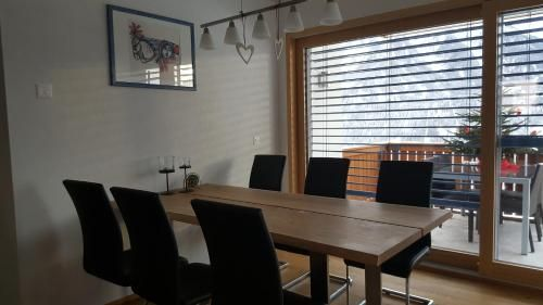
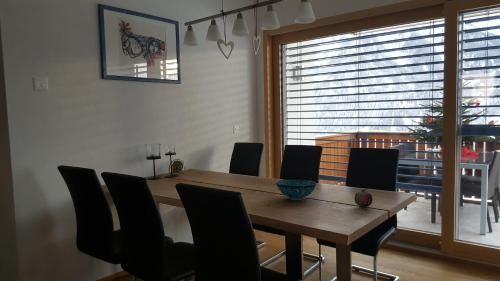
+ fruit [353,188,374,208]
+ bowl [275,179,317,201]
